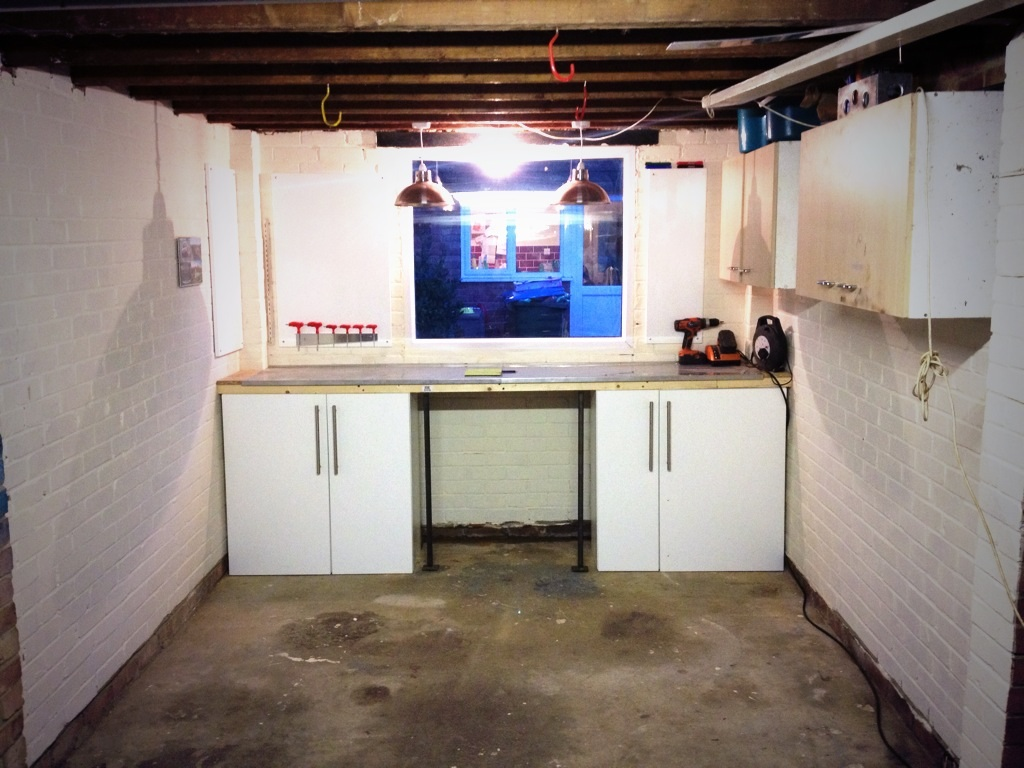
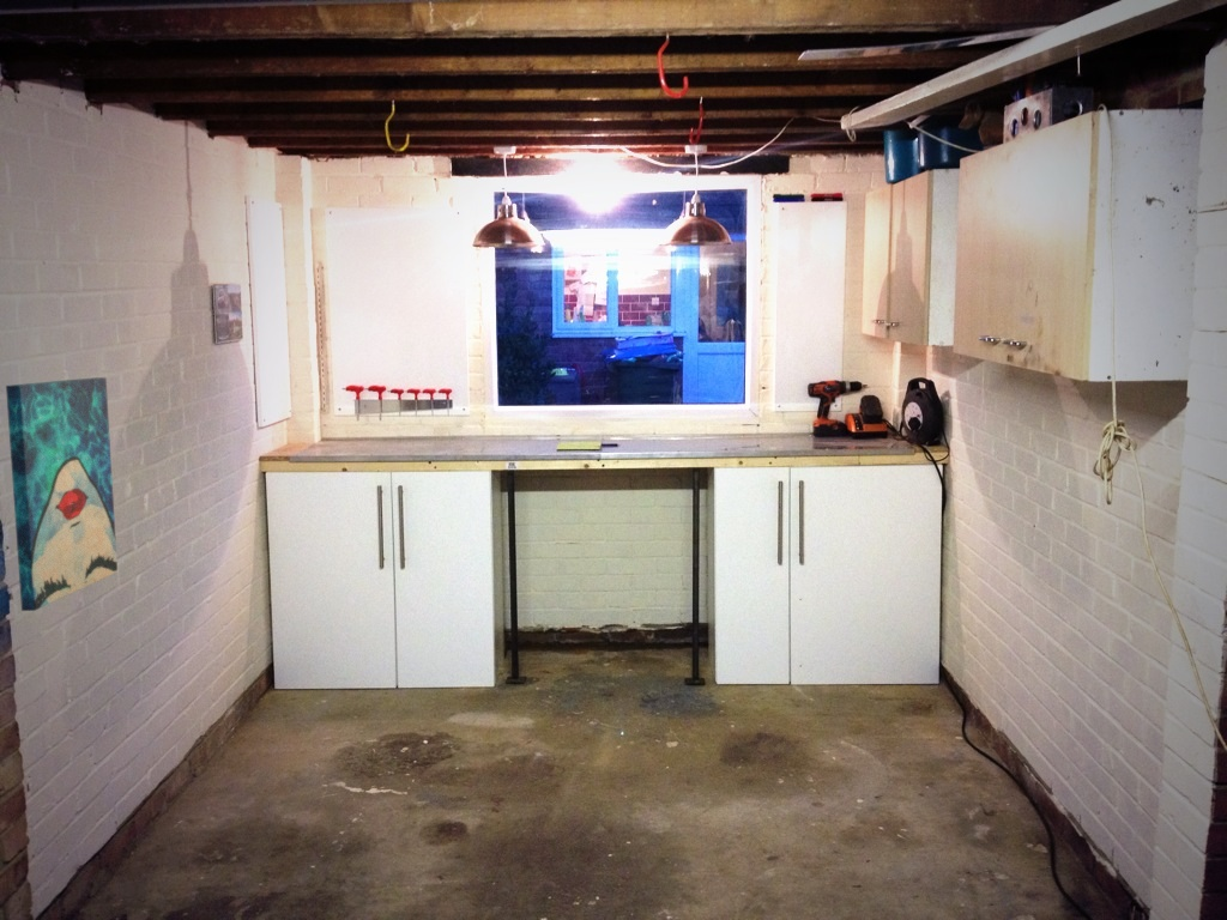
+ wall art [5,376,119,612]
